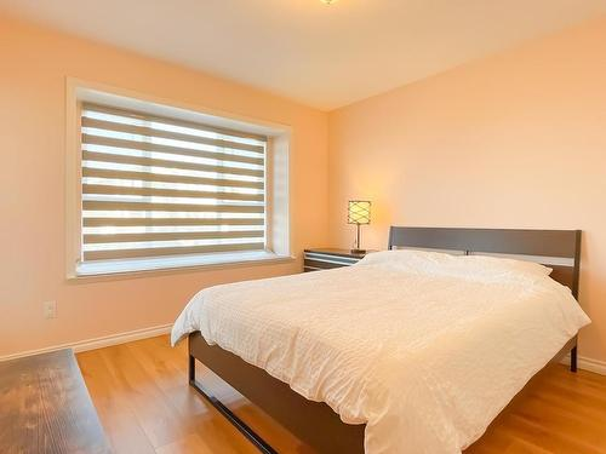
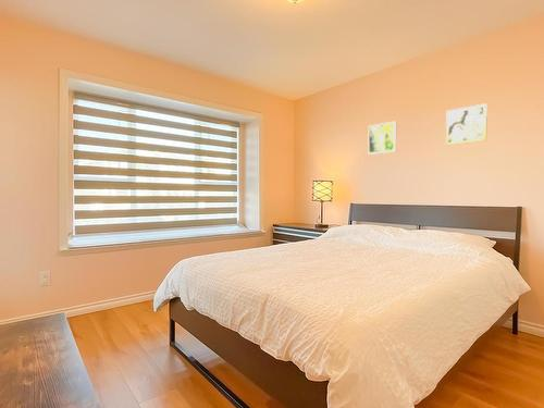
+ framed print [367,120,397,156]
+ wall art [445,102,489,146]
